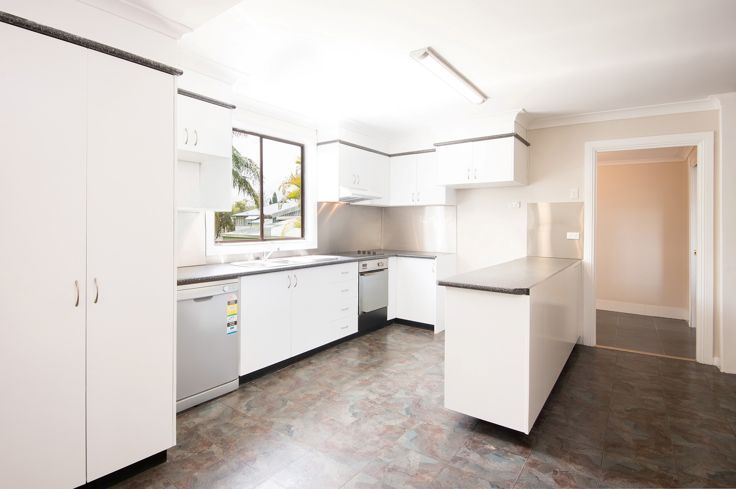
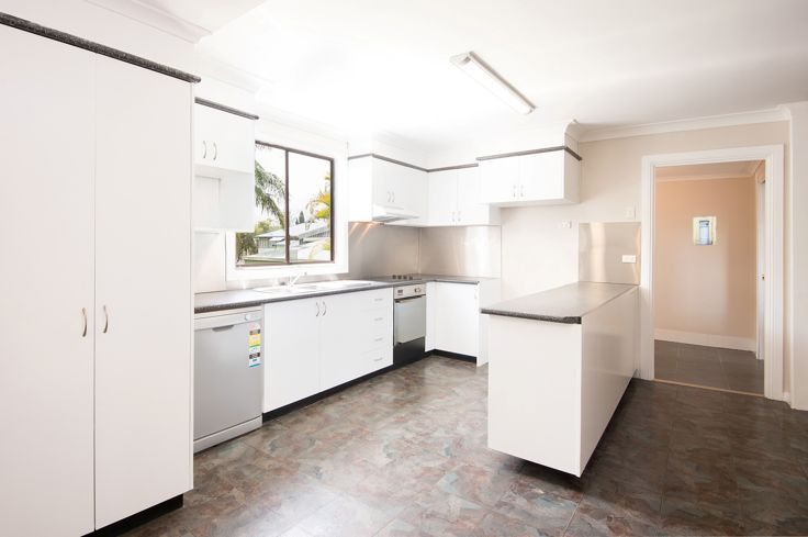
+ wall art [692,215,717,246]
